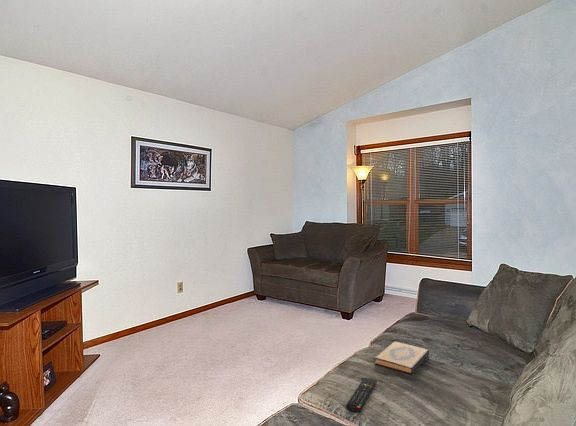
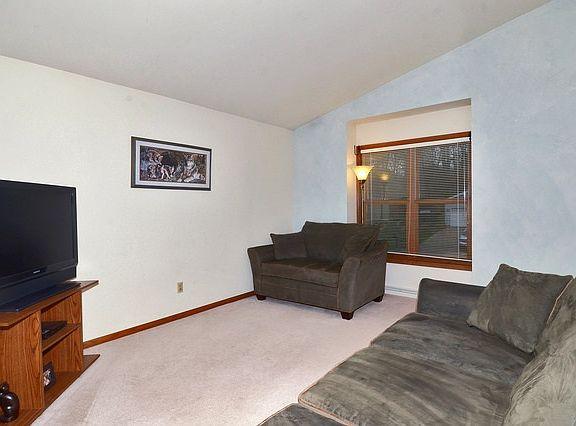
- hardback book [373,341,430,375]
- remote control [345,377,378,413]
